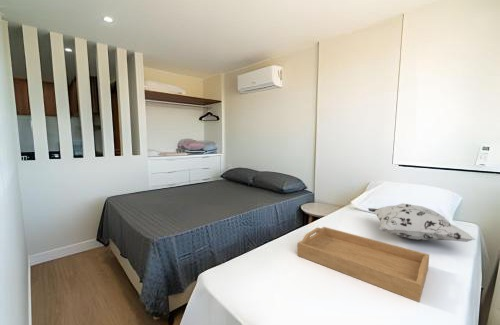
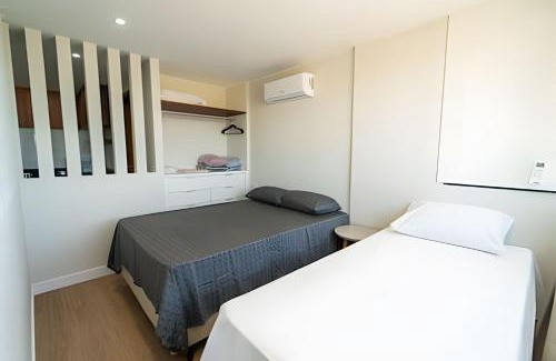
- serving tray [296,226,430,303]
- decorative pillow [367,202,476,243]
